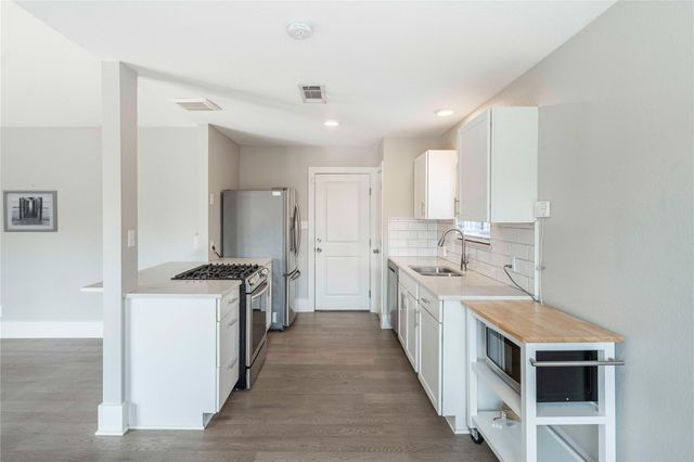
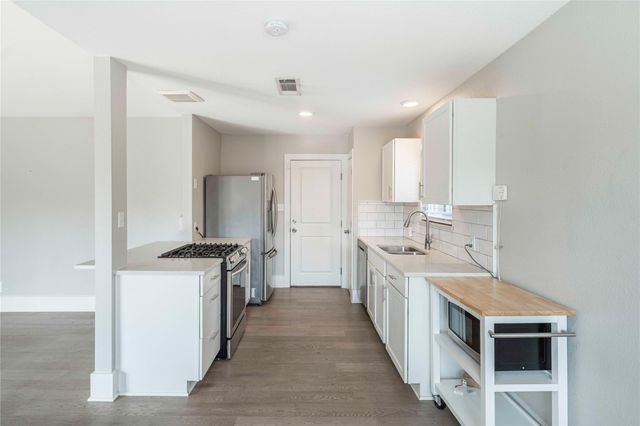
- wall art [2,189,59,233]
